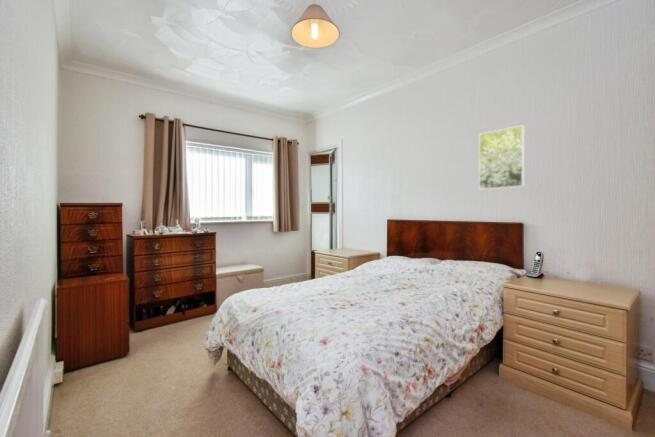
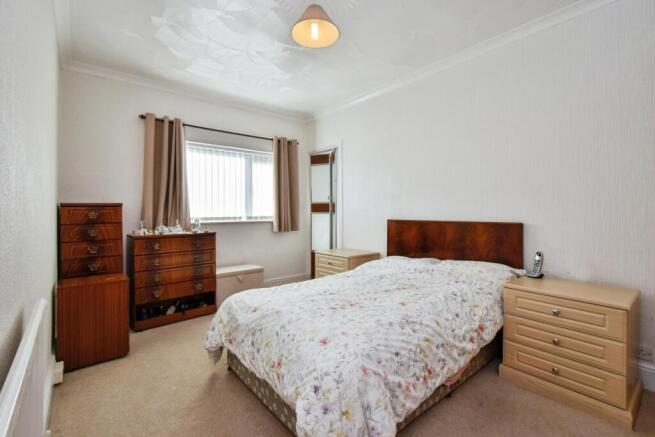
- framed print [478,124,525,190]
